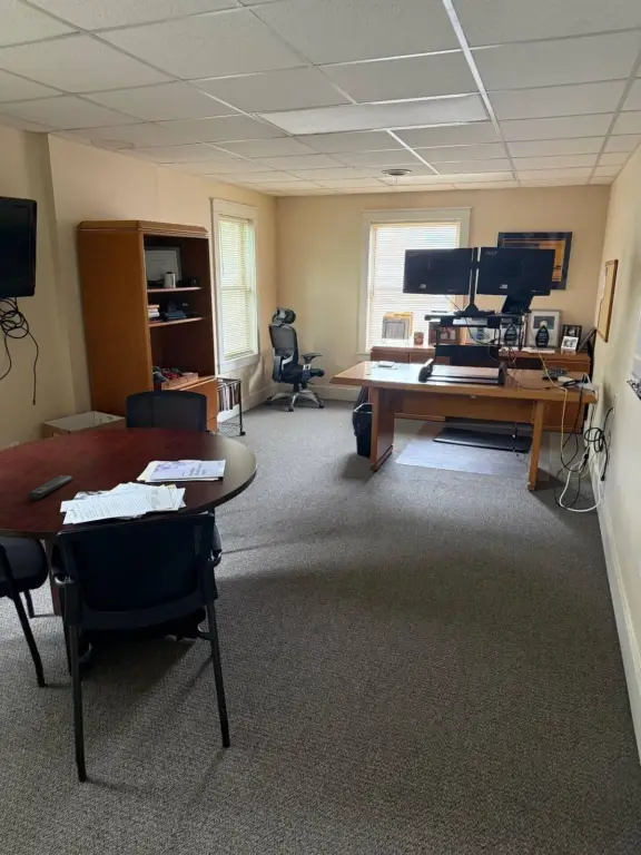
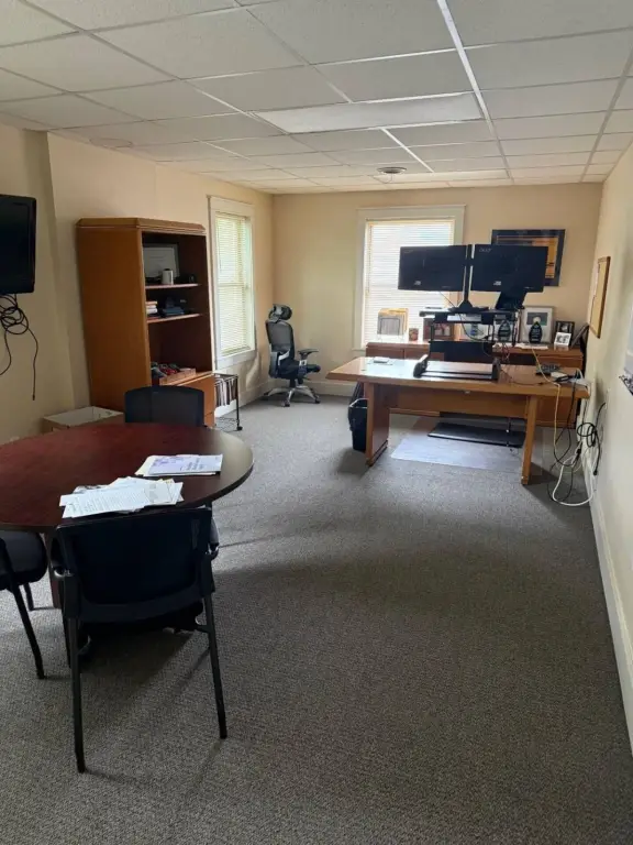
- remote control [27,474,73,501]
